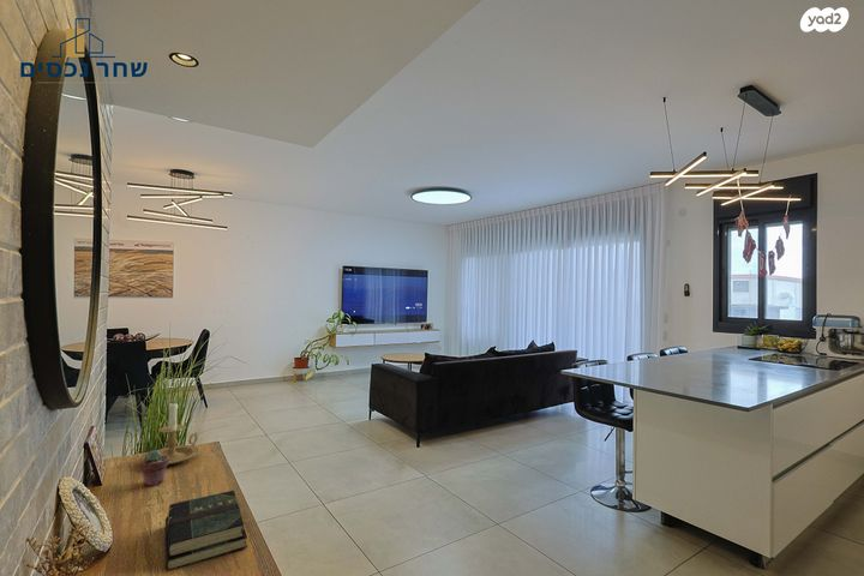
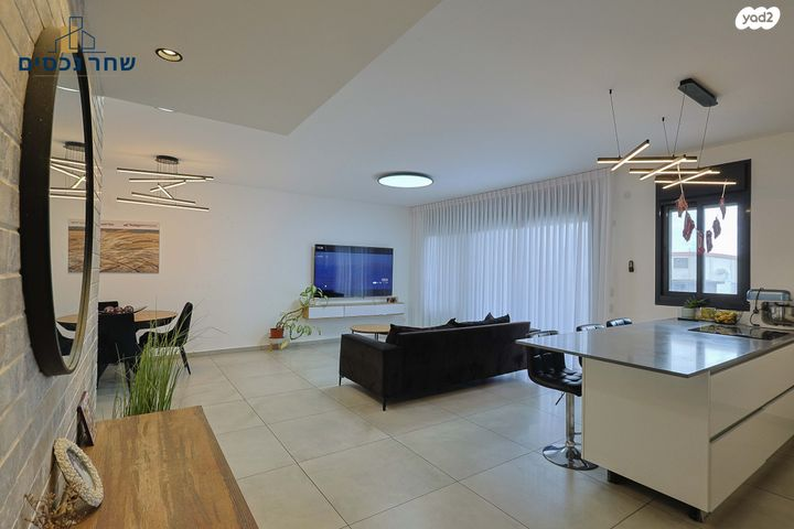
- book [164,490,248,572]
- potted succulent [139,449,169,487]
- candle holder [143,400,200,466]
